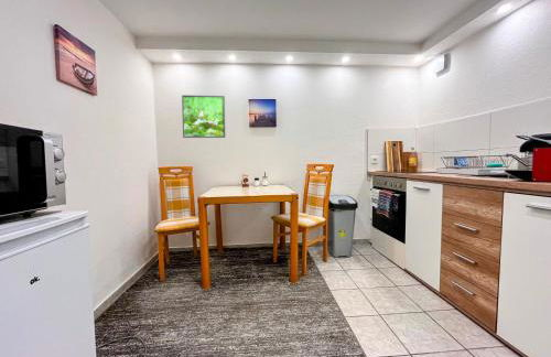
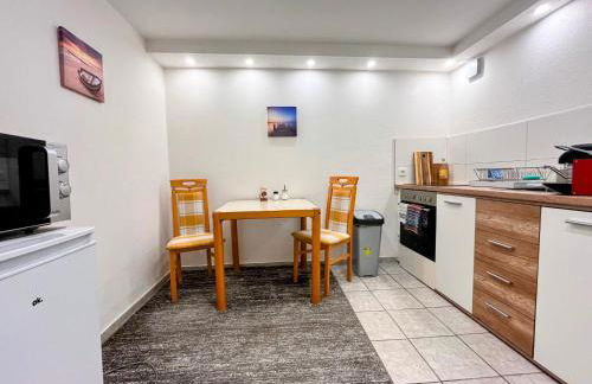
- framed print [181,94,226,139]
